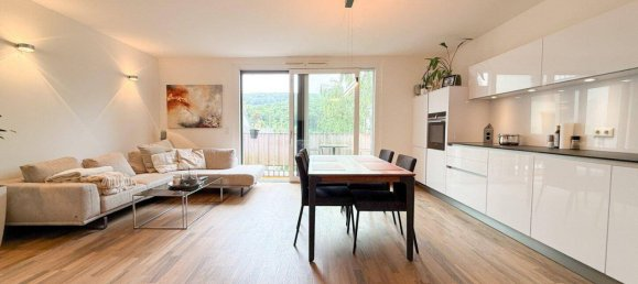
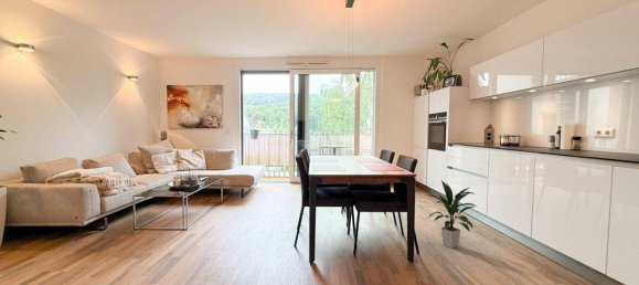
+ indoor plant [424,179,479,249]
